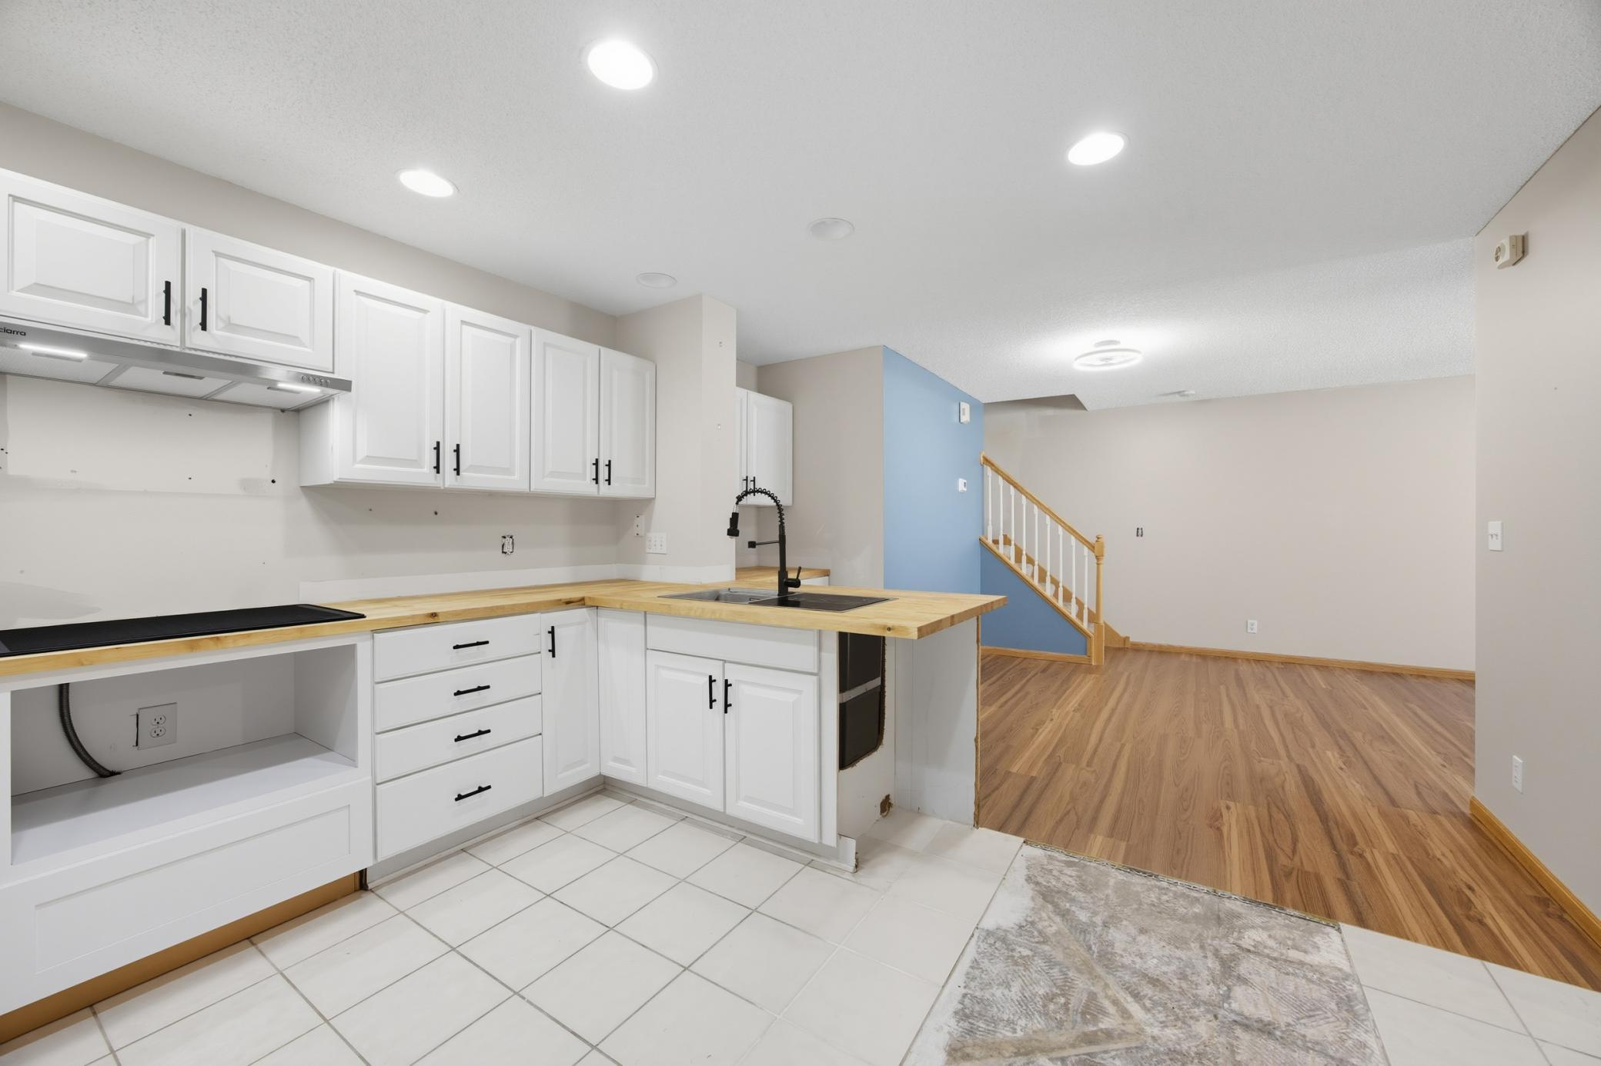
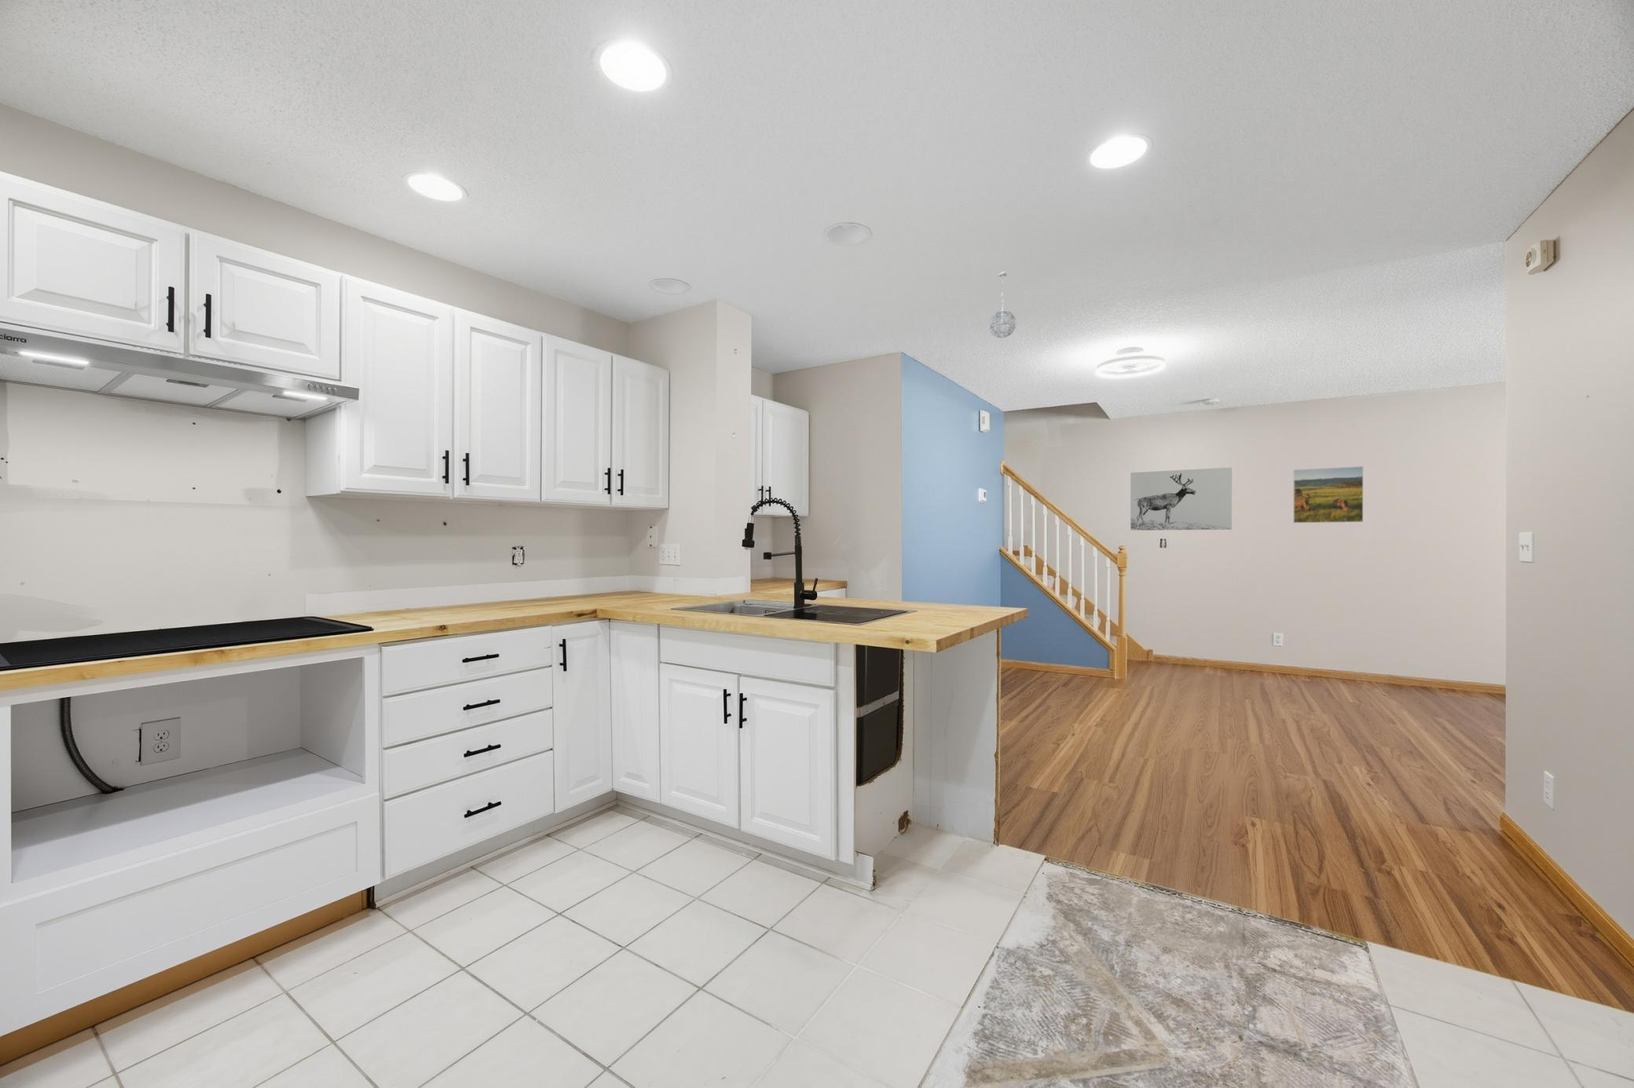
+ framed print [1293,465,1364,523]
+ pendant light [988,270,1017,339]
+ wall art [1130,466,1233,532]
